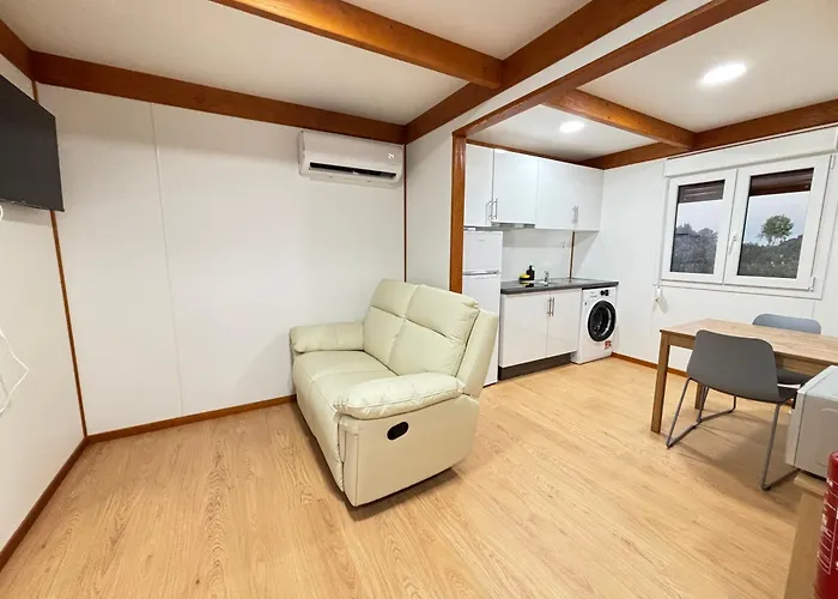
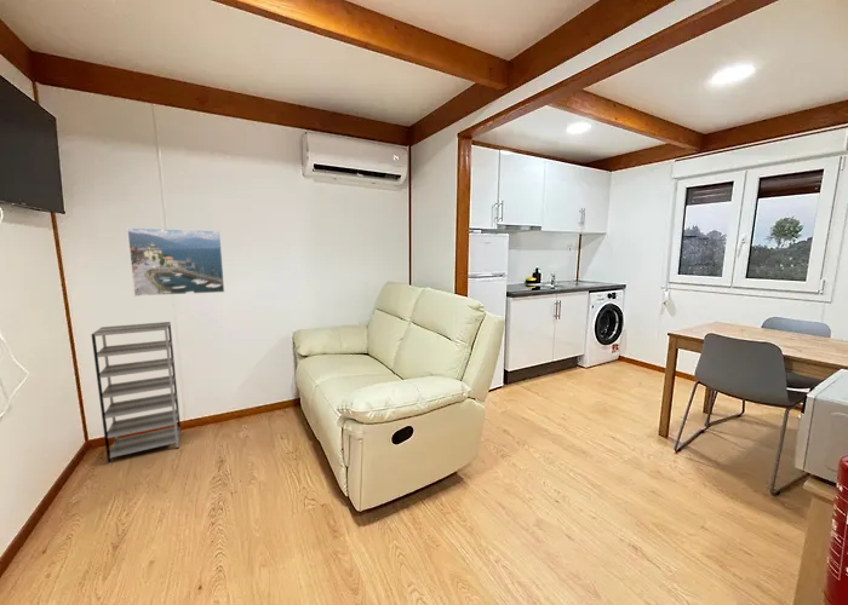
+ shelving unit [90,321,182,466]
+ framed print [126,226,225,298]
